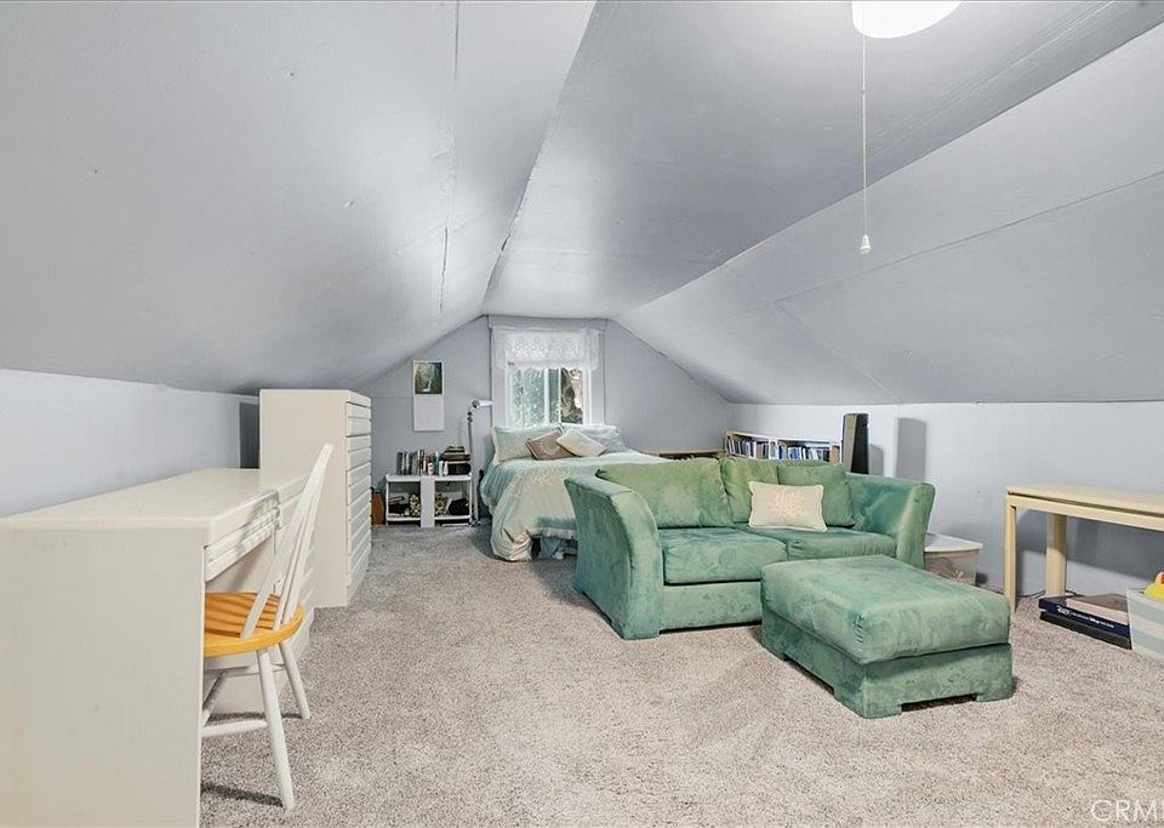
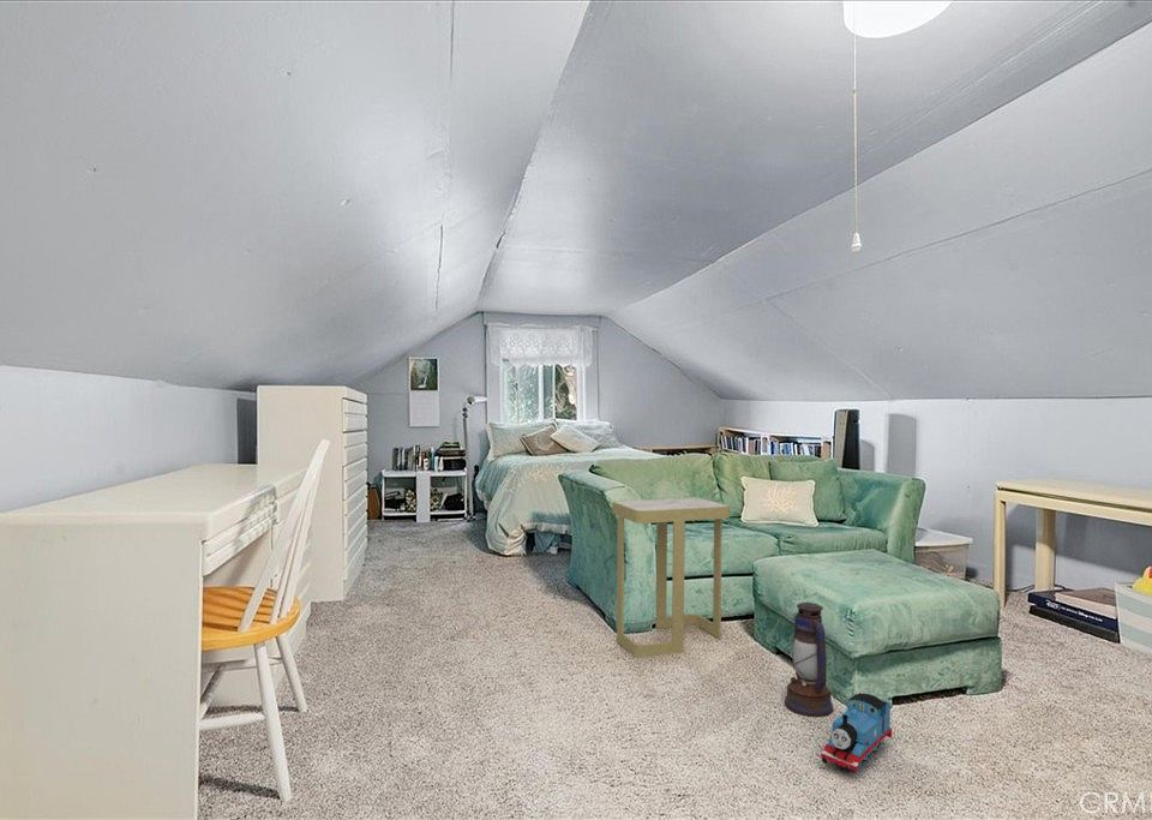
+ lantern [784,601,834,718]
+ toy train [820,693,893,773]
+ side table [611,496,731,658]
